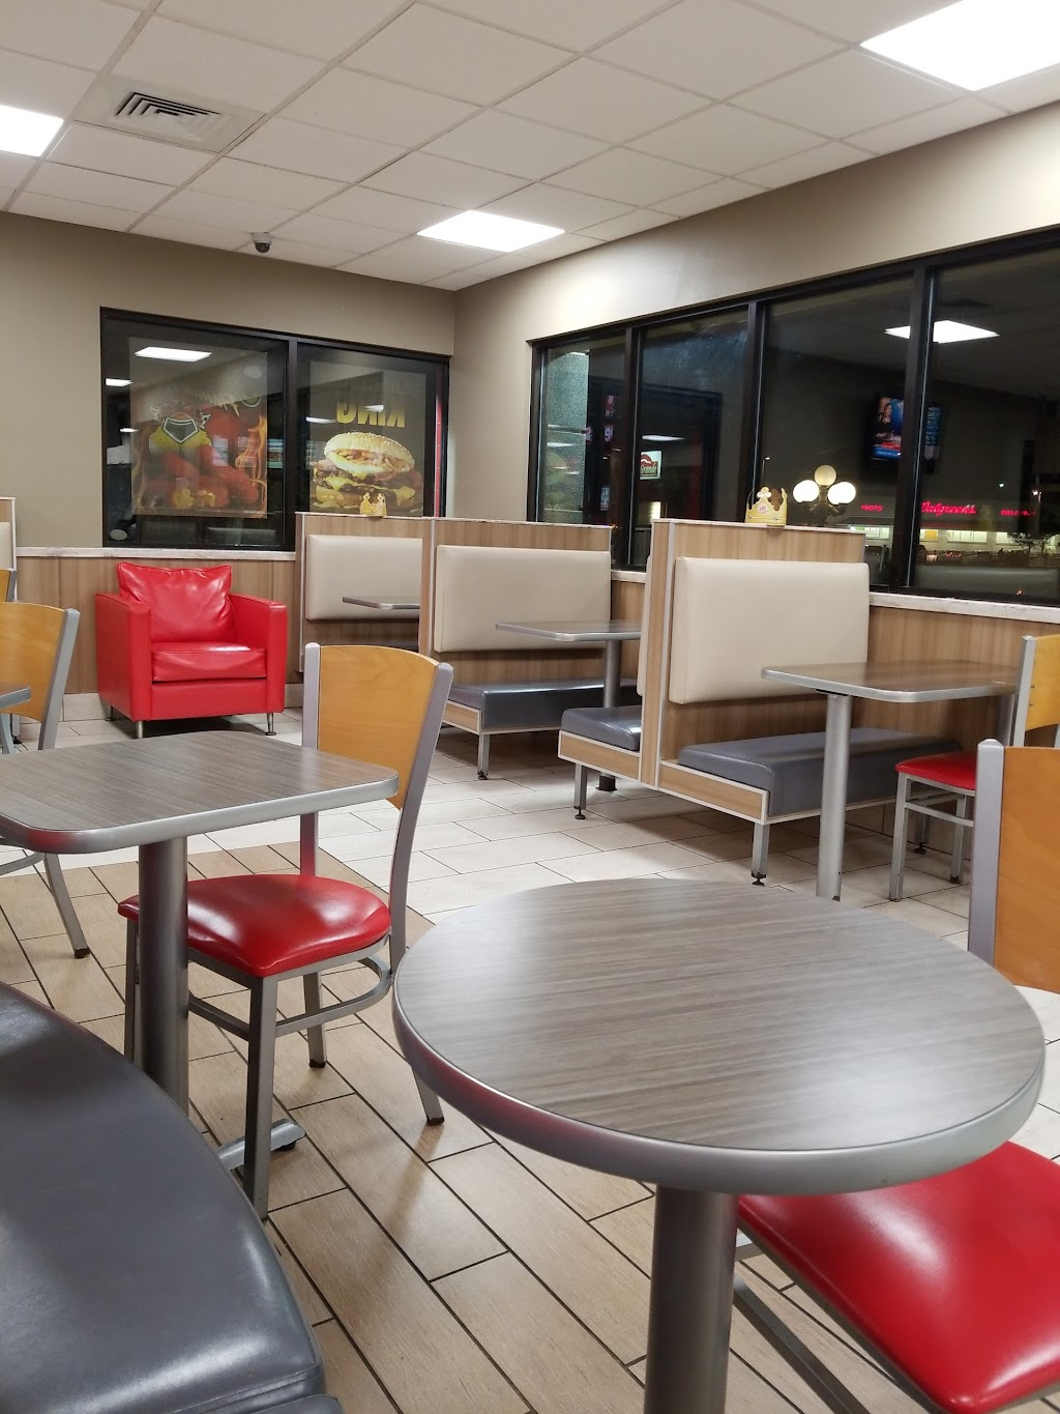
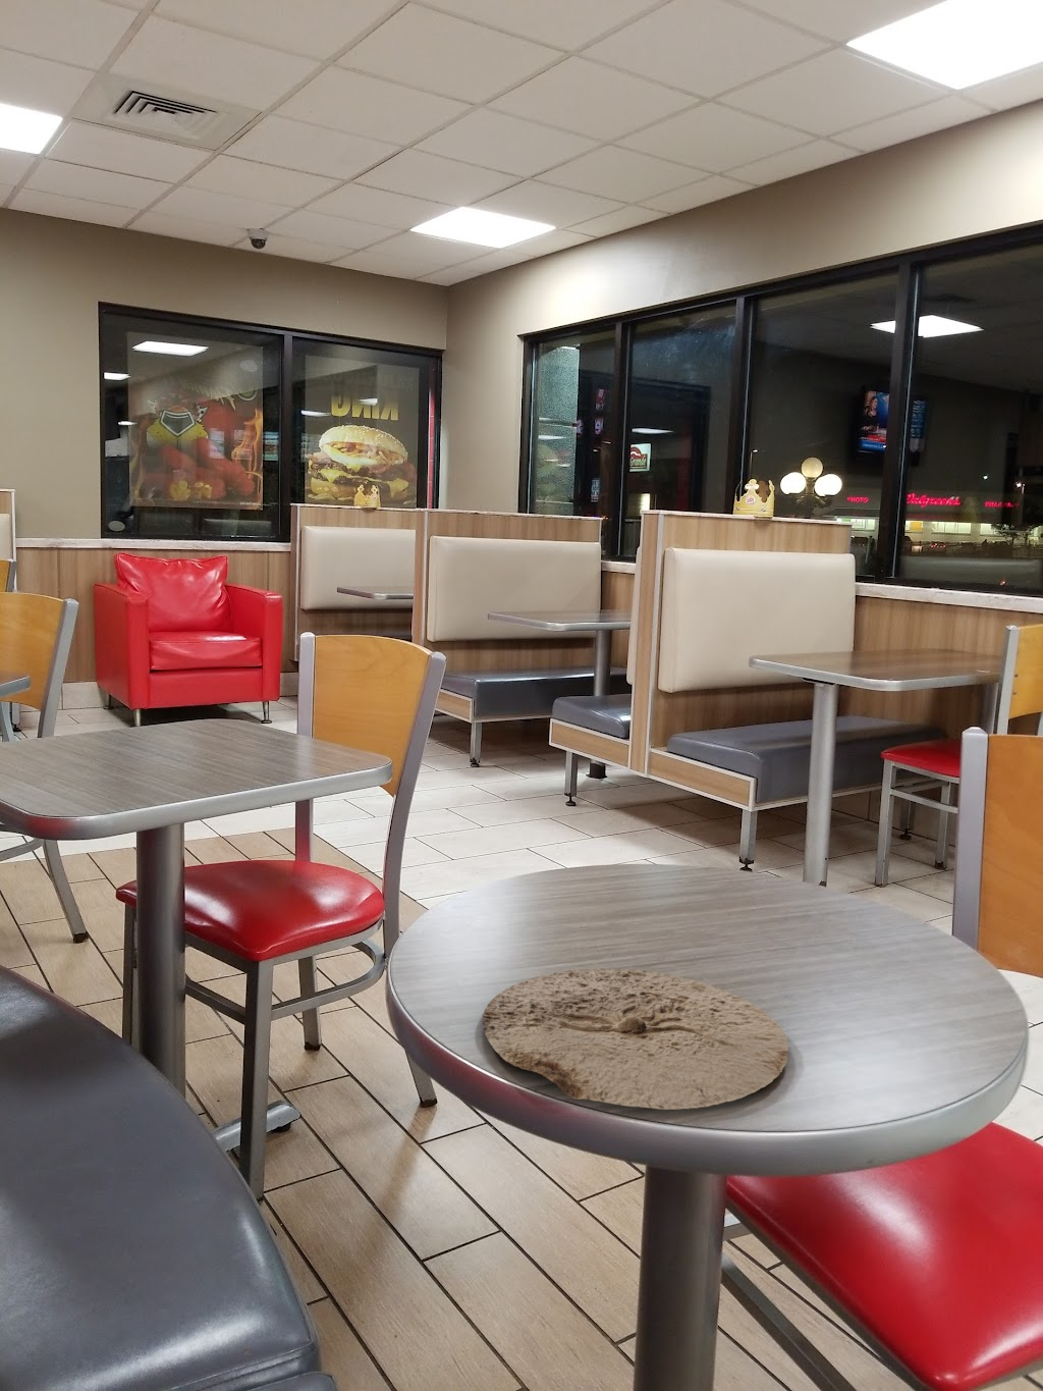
+ plate [482,967,790,1110]
